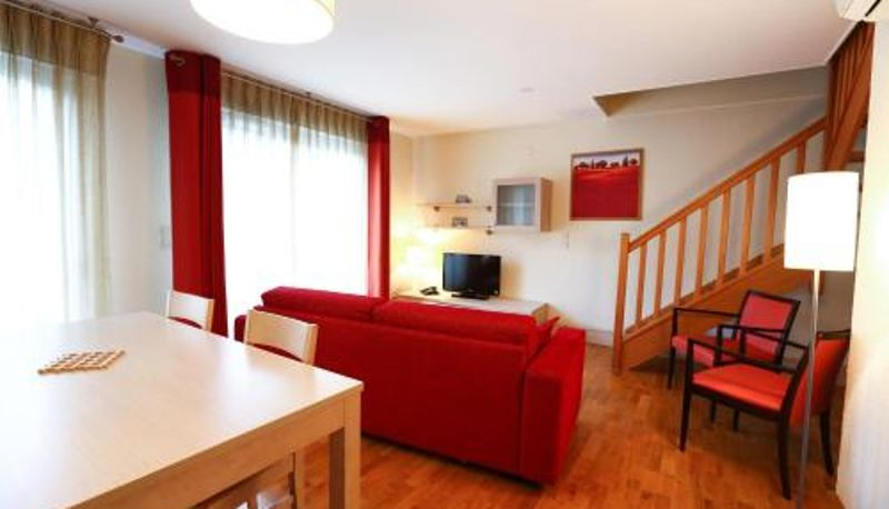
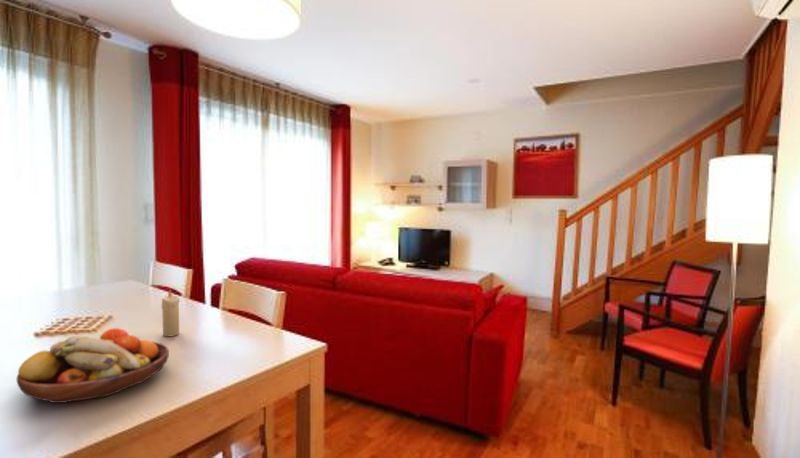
+ candle [161,288,181,337]
+ fruit bowl [16,327,170,404]
